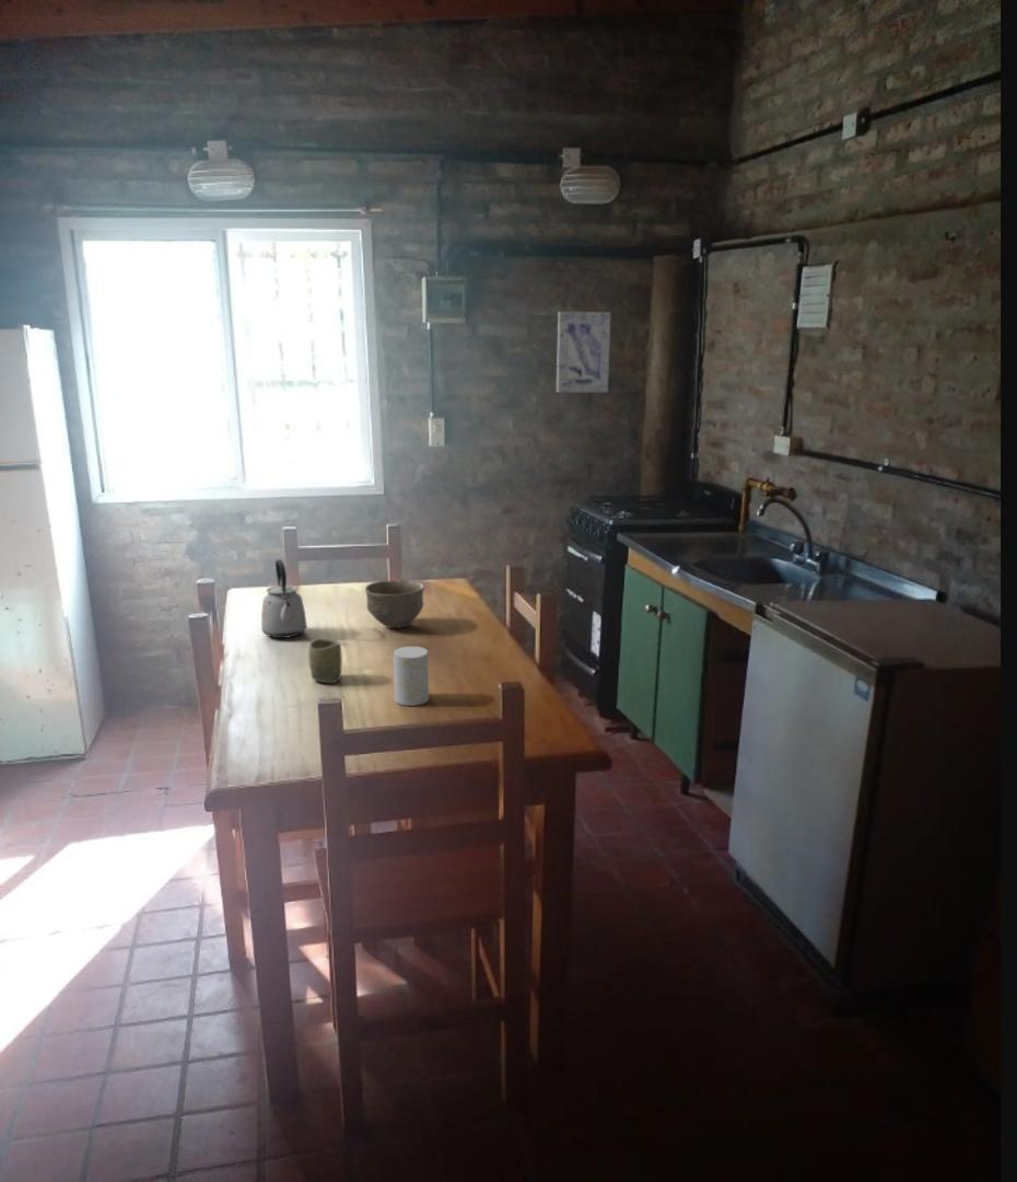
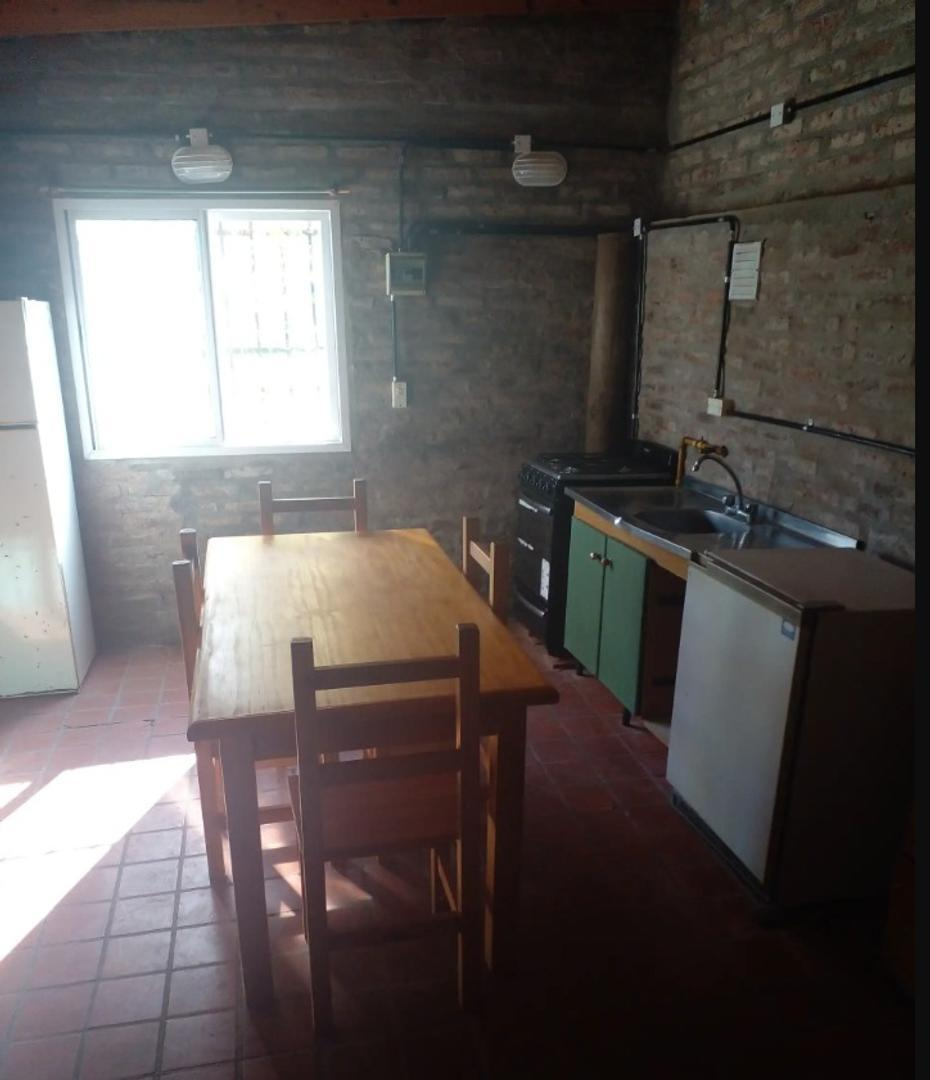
- cup [307,638,343,684]
- bowl [364,579,425,629]
- kettle [260,558,308,639]
- wall art [556,311,611,393]
- cup [393,646,430,707]
